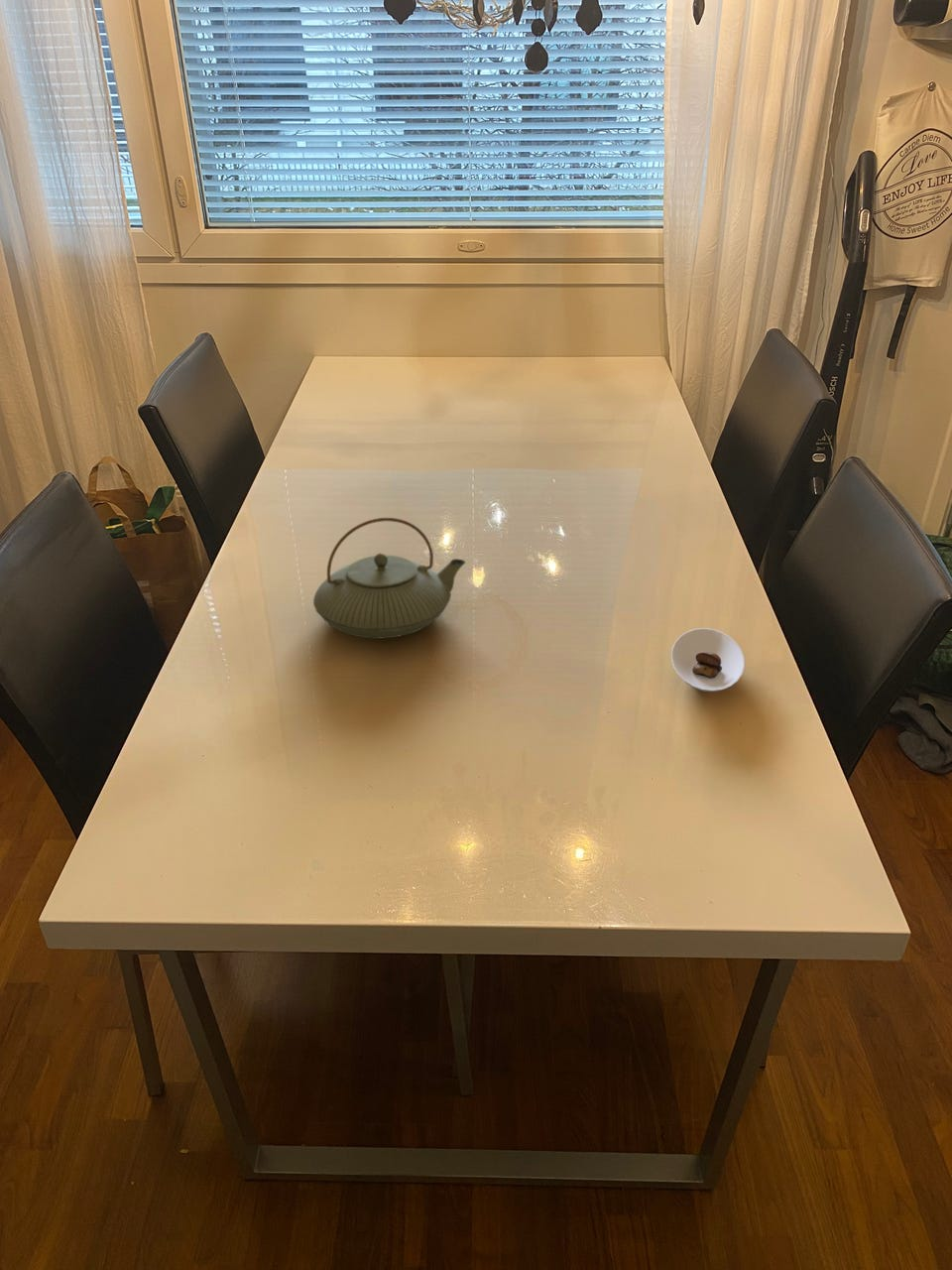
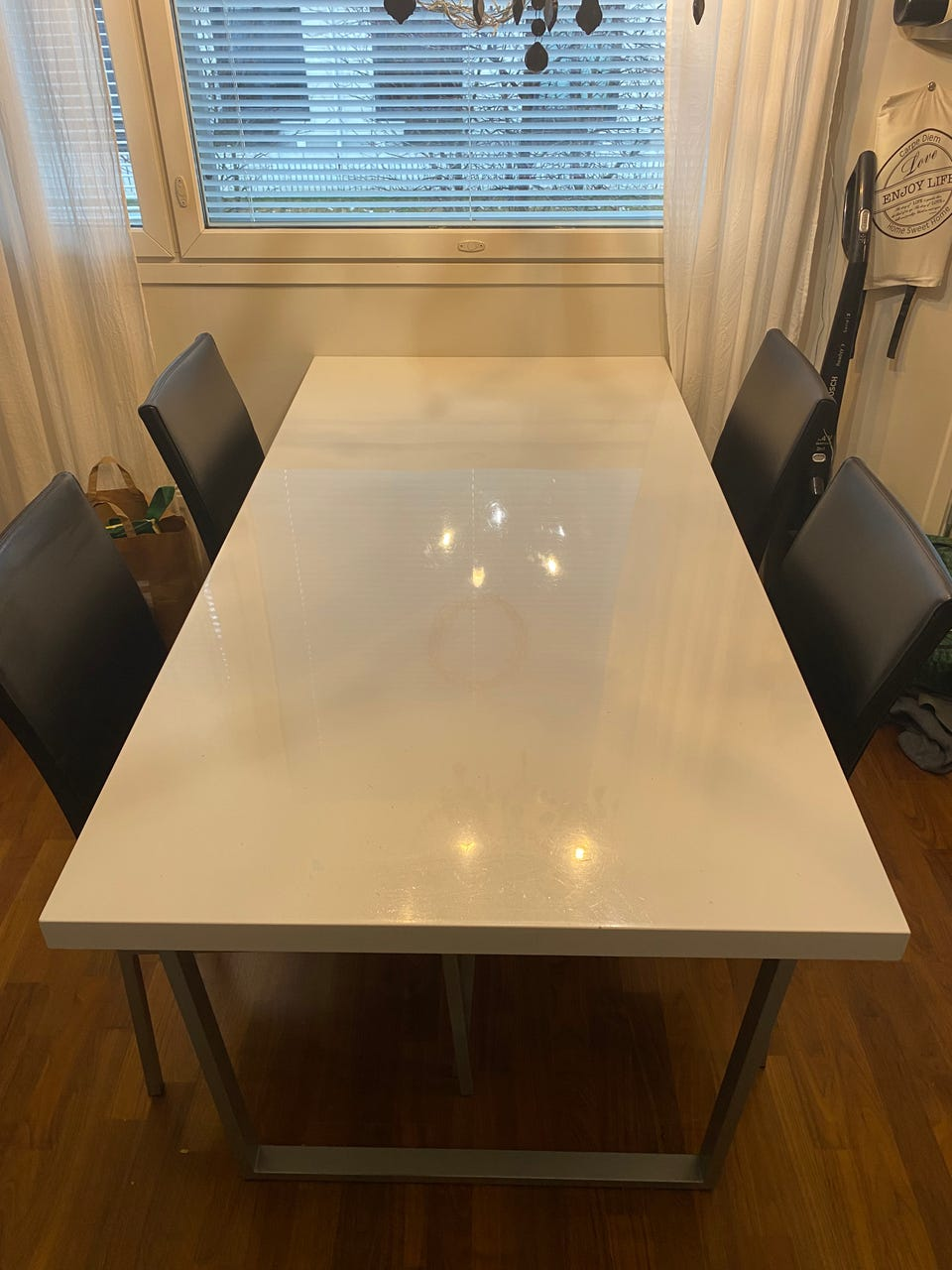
- saucer [670,627,746,693]
- teapot [312,517,466,639]
